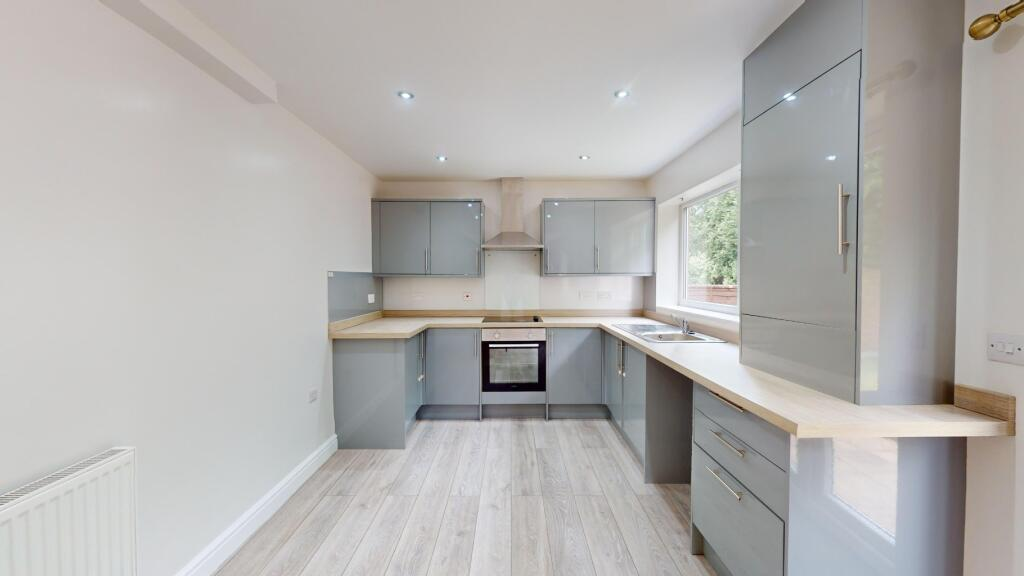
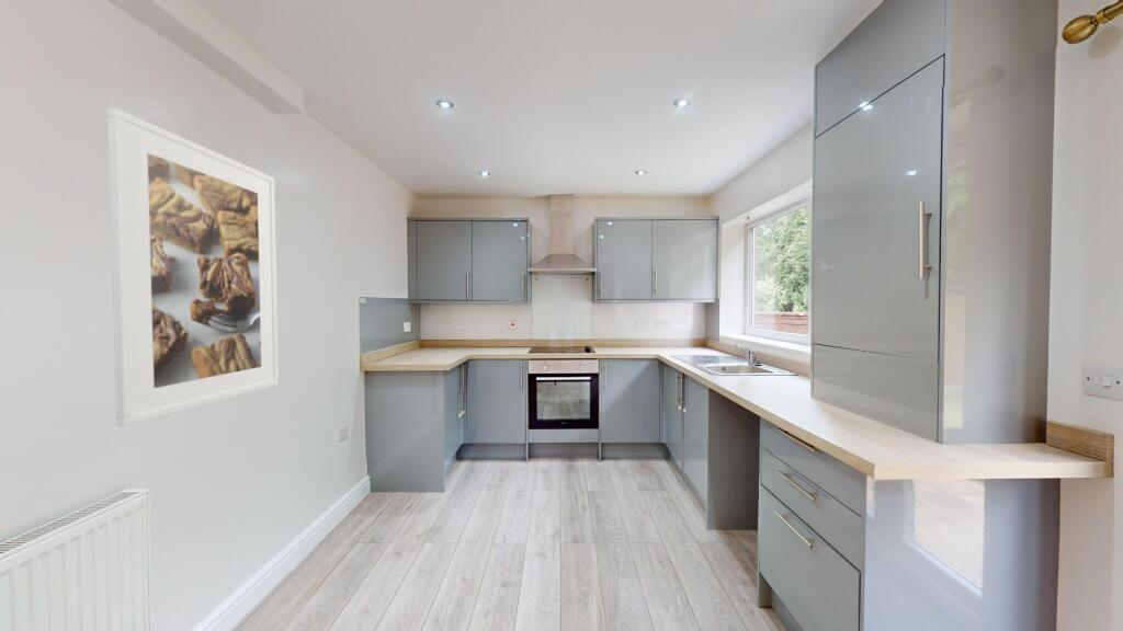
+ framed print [106,107,280,427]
